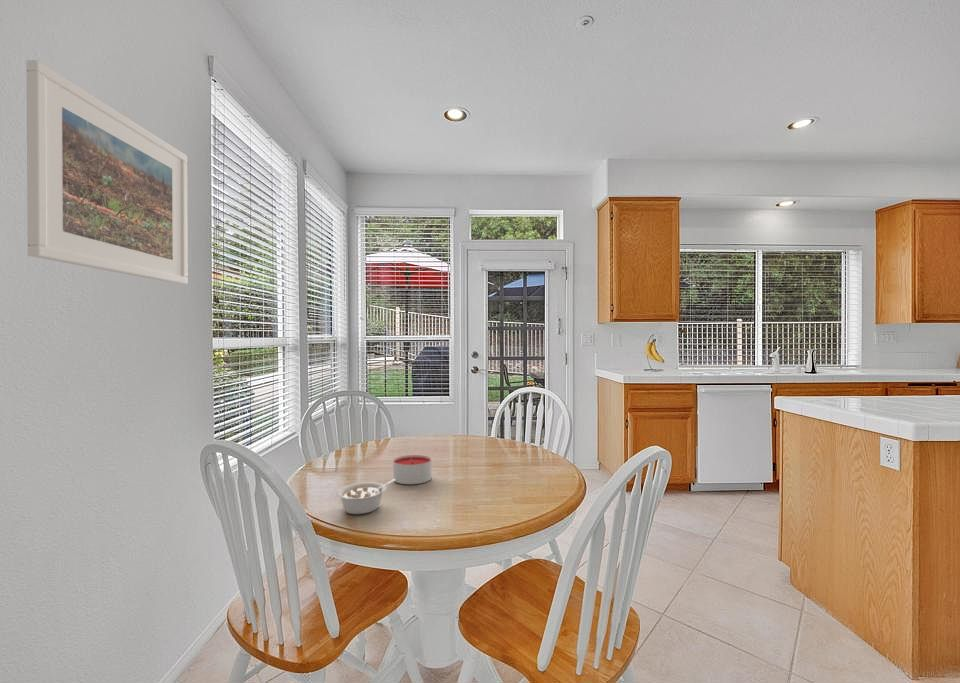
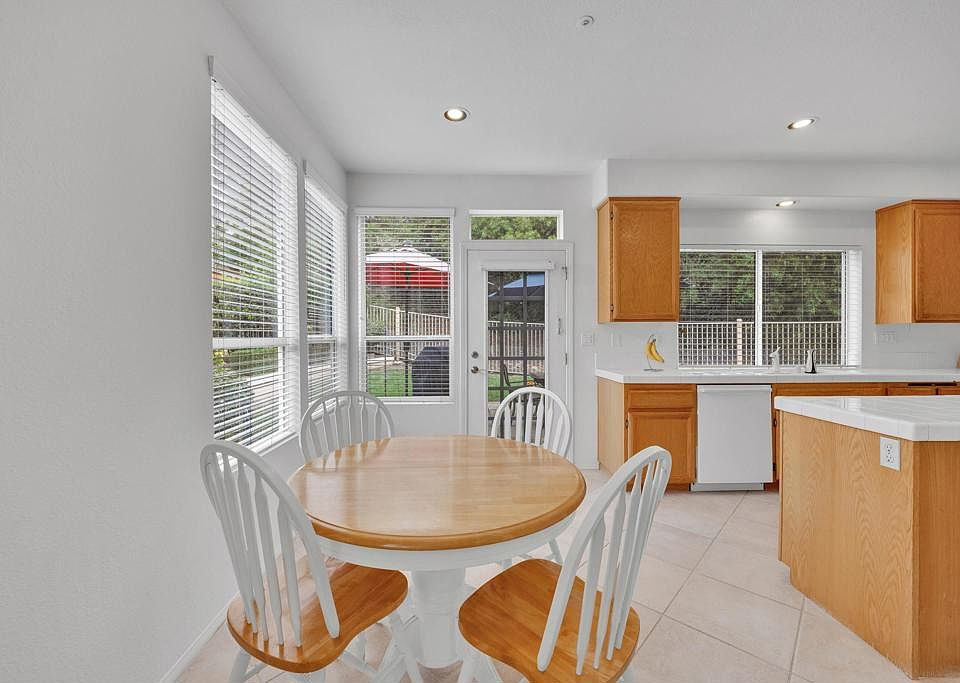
- legume [336,479,395,515]
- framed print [26,59,189,285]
- candle [392,454,432,485]
